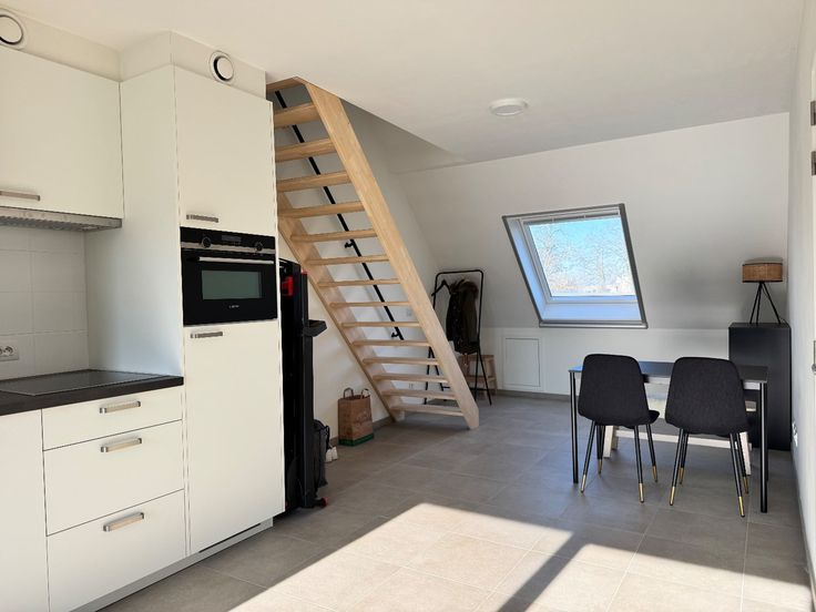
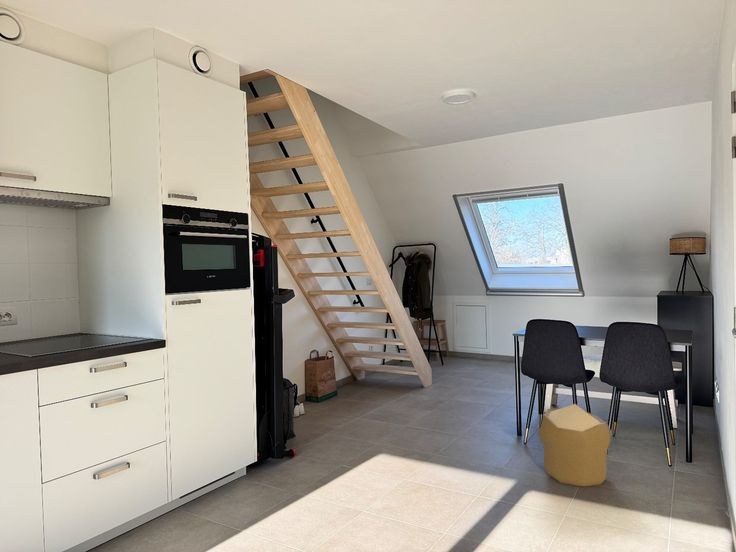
+ pouf [537,403,612,487]
